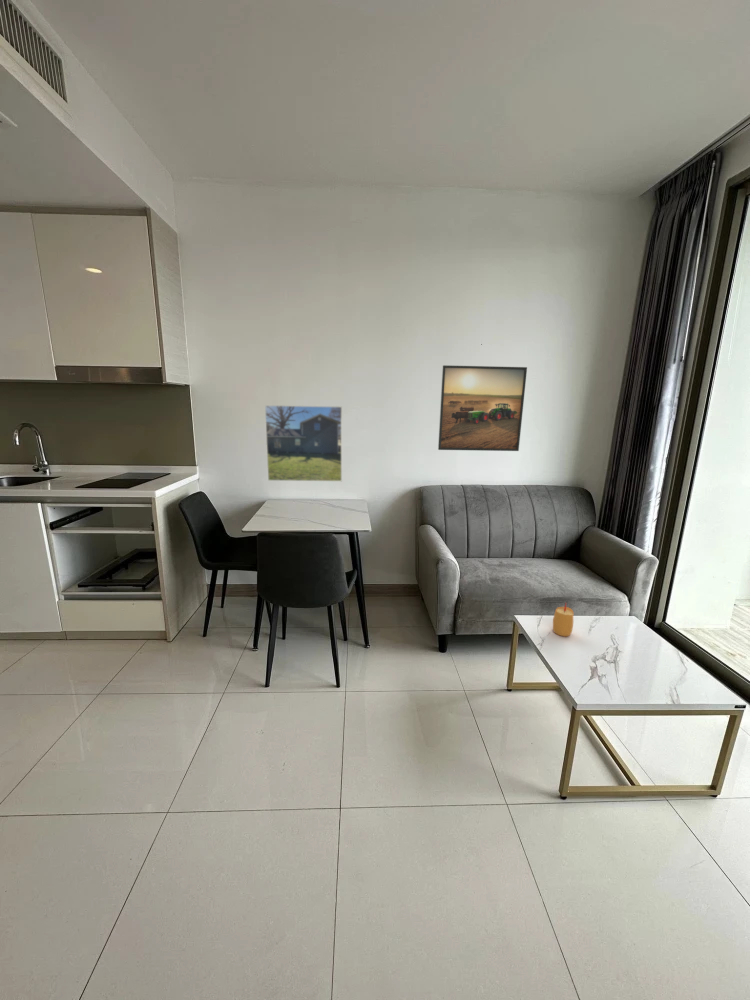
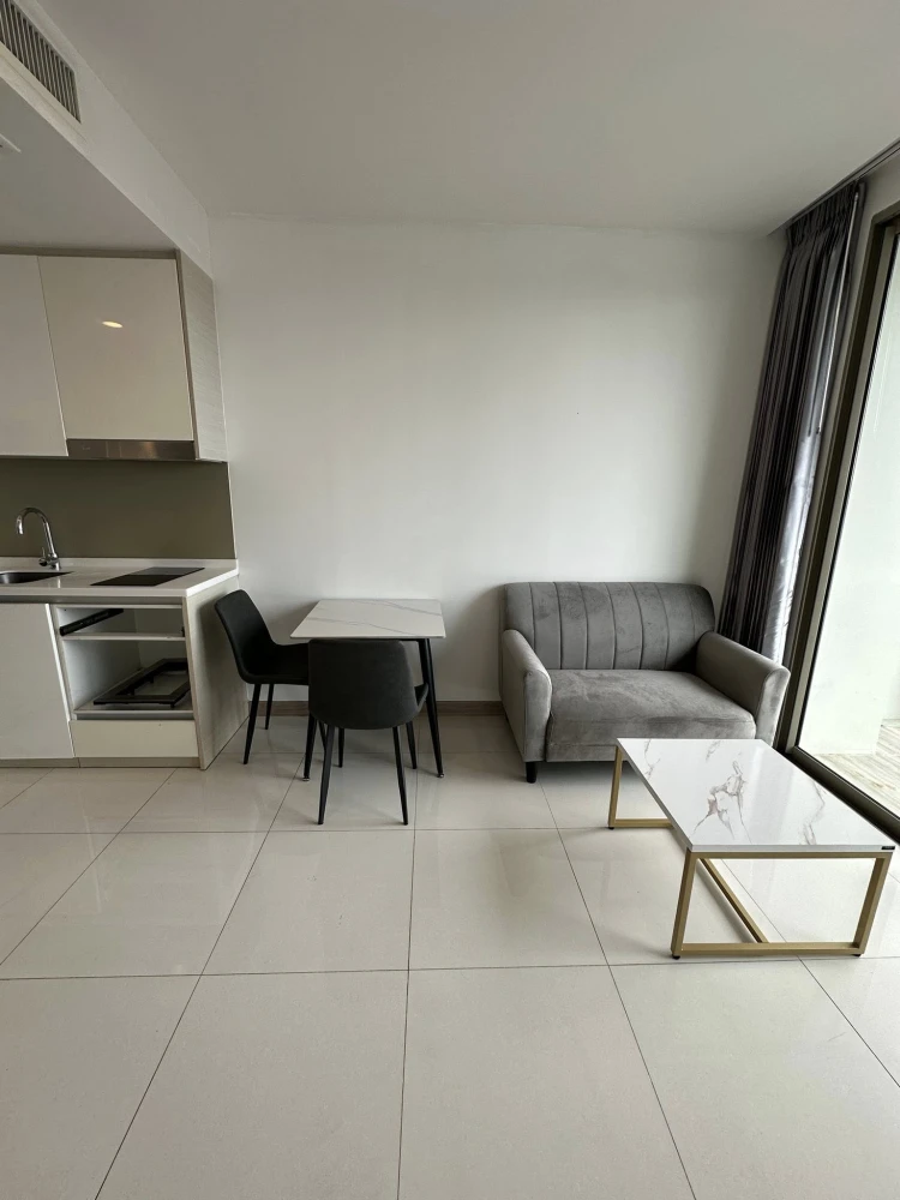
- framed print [437,364,528,452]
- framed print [264,404,343,482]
- candle [552,603,574,637]
